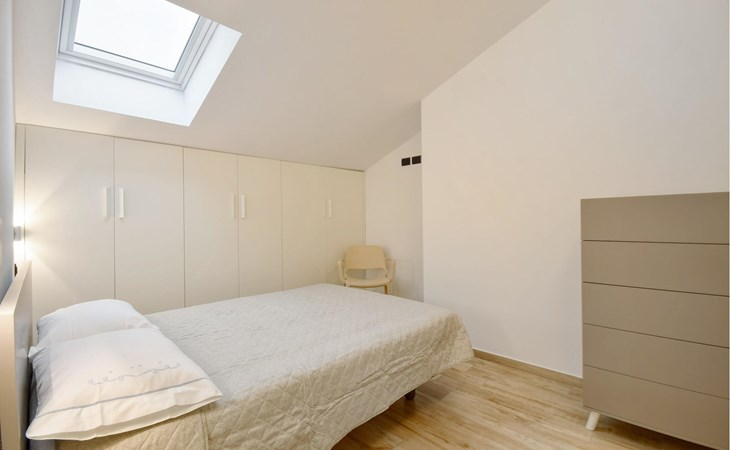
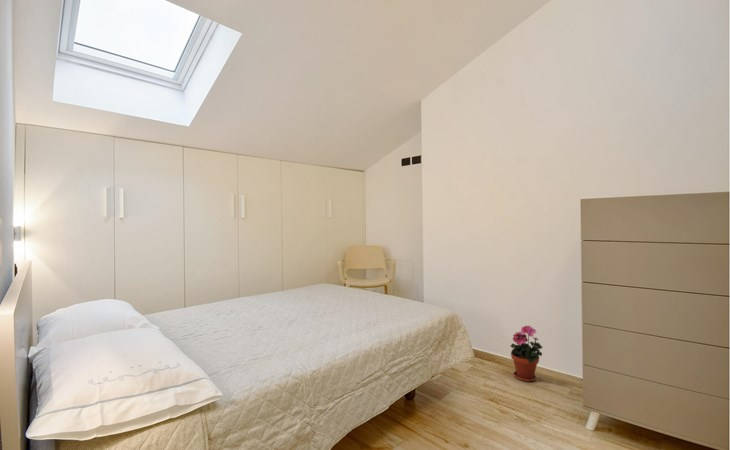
+ potted plant [510,325,543,383]
